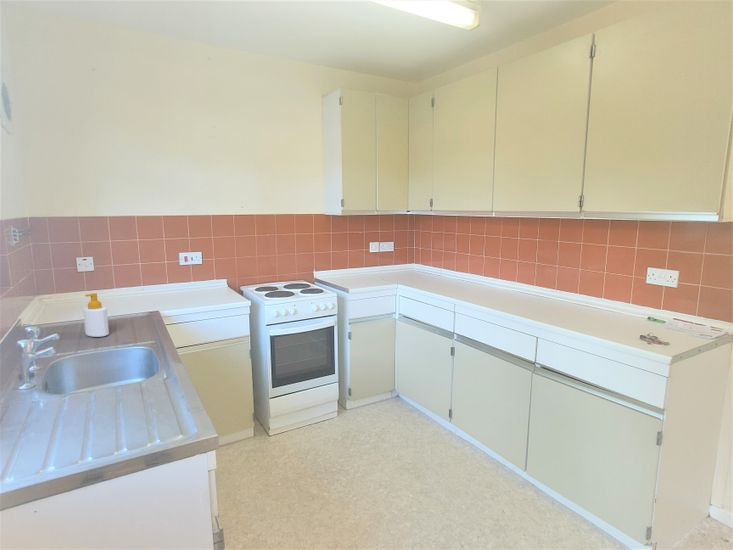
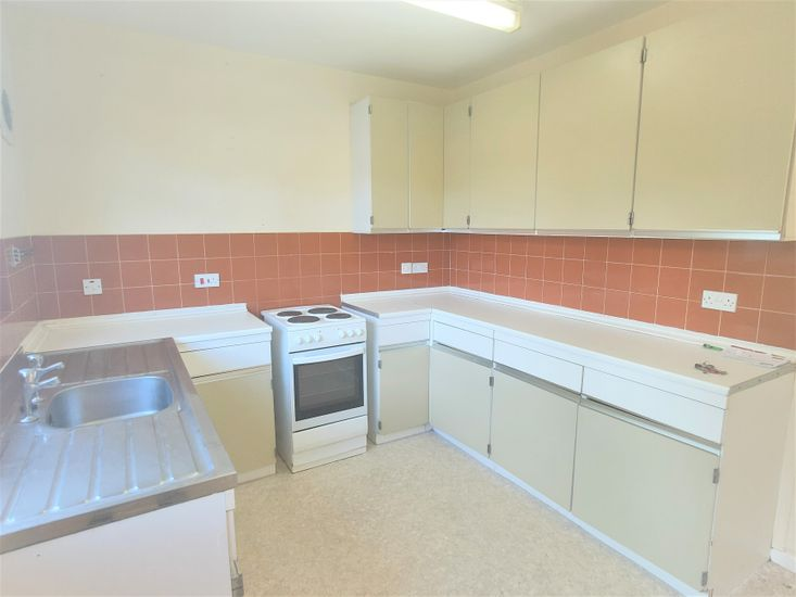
- soap bottle [82,292,110,338]
